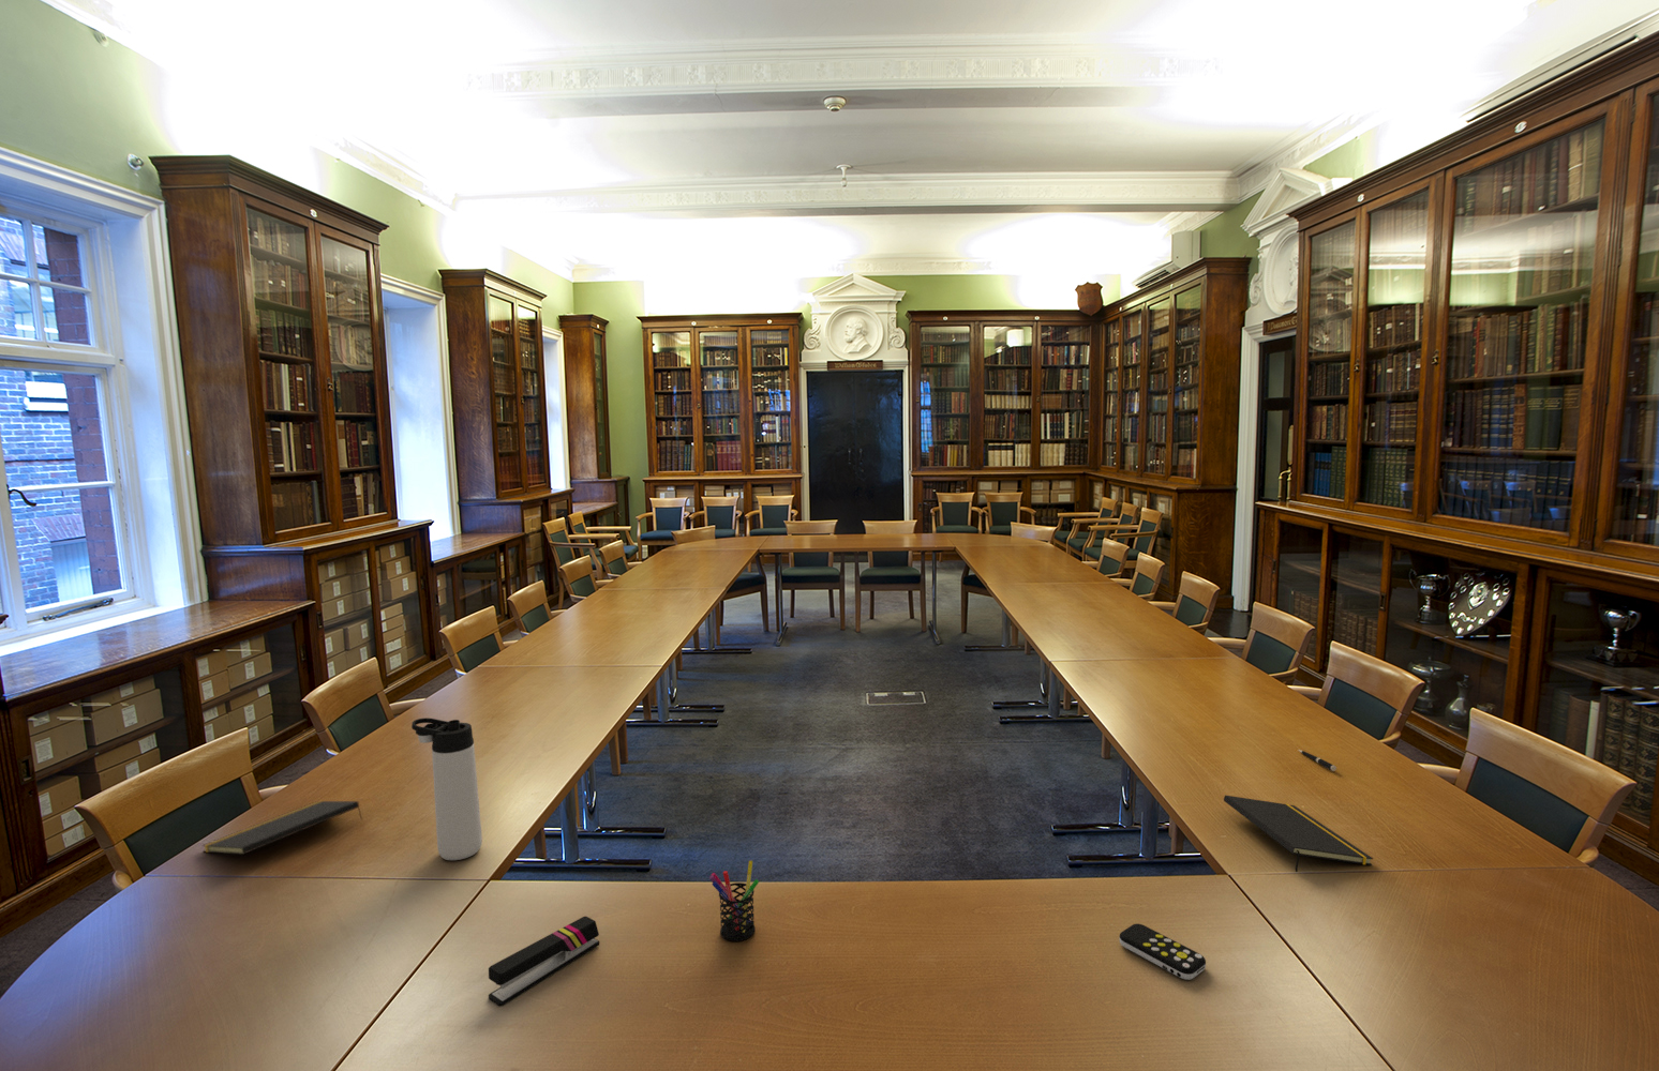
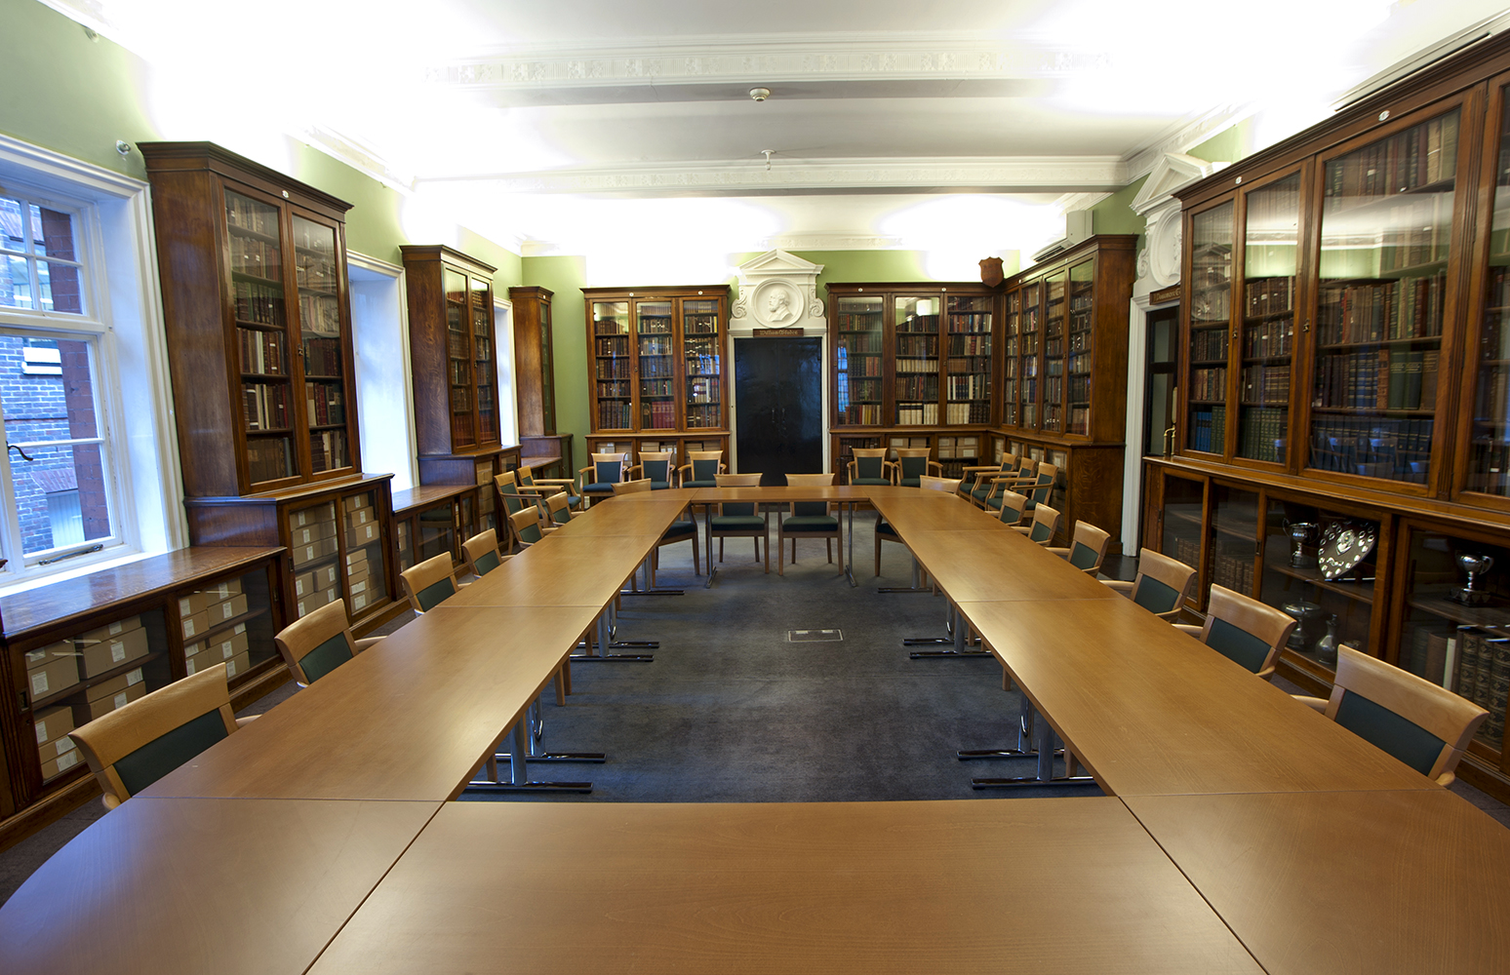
- pen holder [709,859,759,943]
- remote control [1117,924,1207,982]
- notepad [202,800,363,856]
- pen [1297,748,1337,772]
- thermos bottle [410,717,484,861]
- stapler [487,916,600,1007]
- notepad [1222,794,1374,873]
